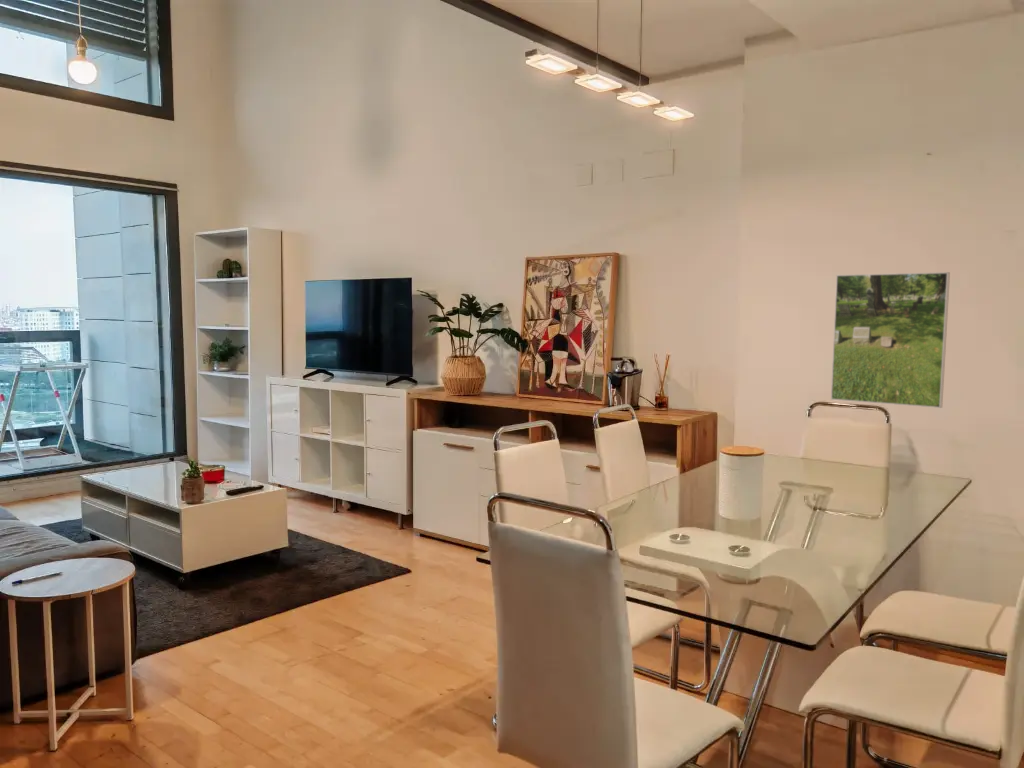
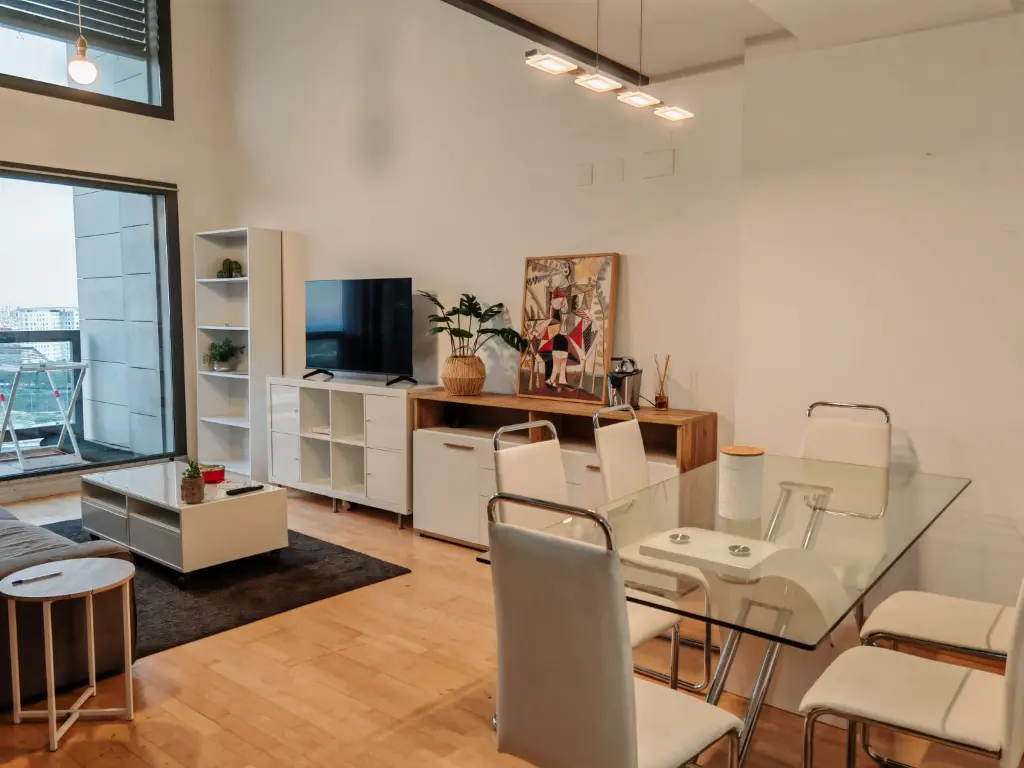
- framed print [830,271,951,409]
